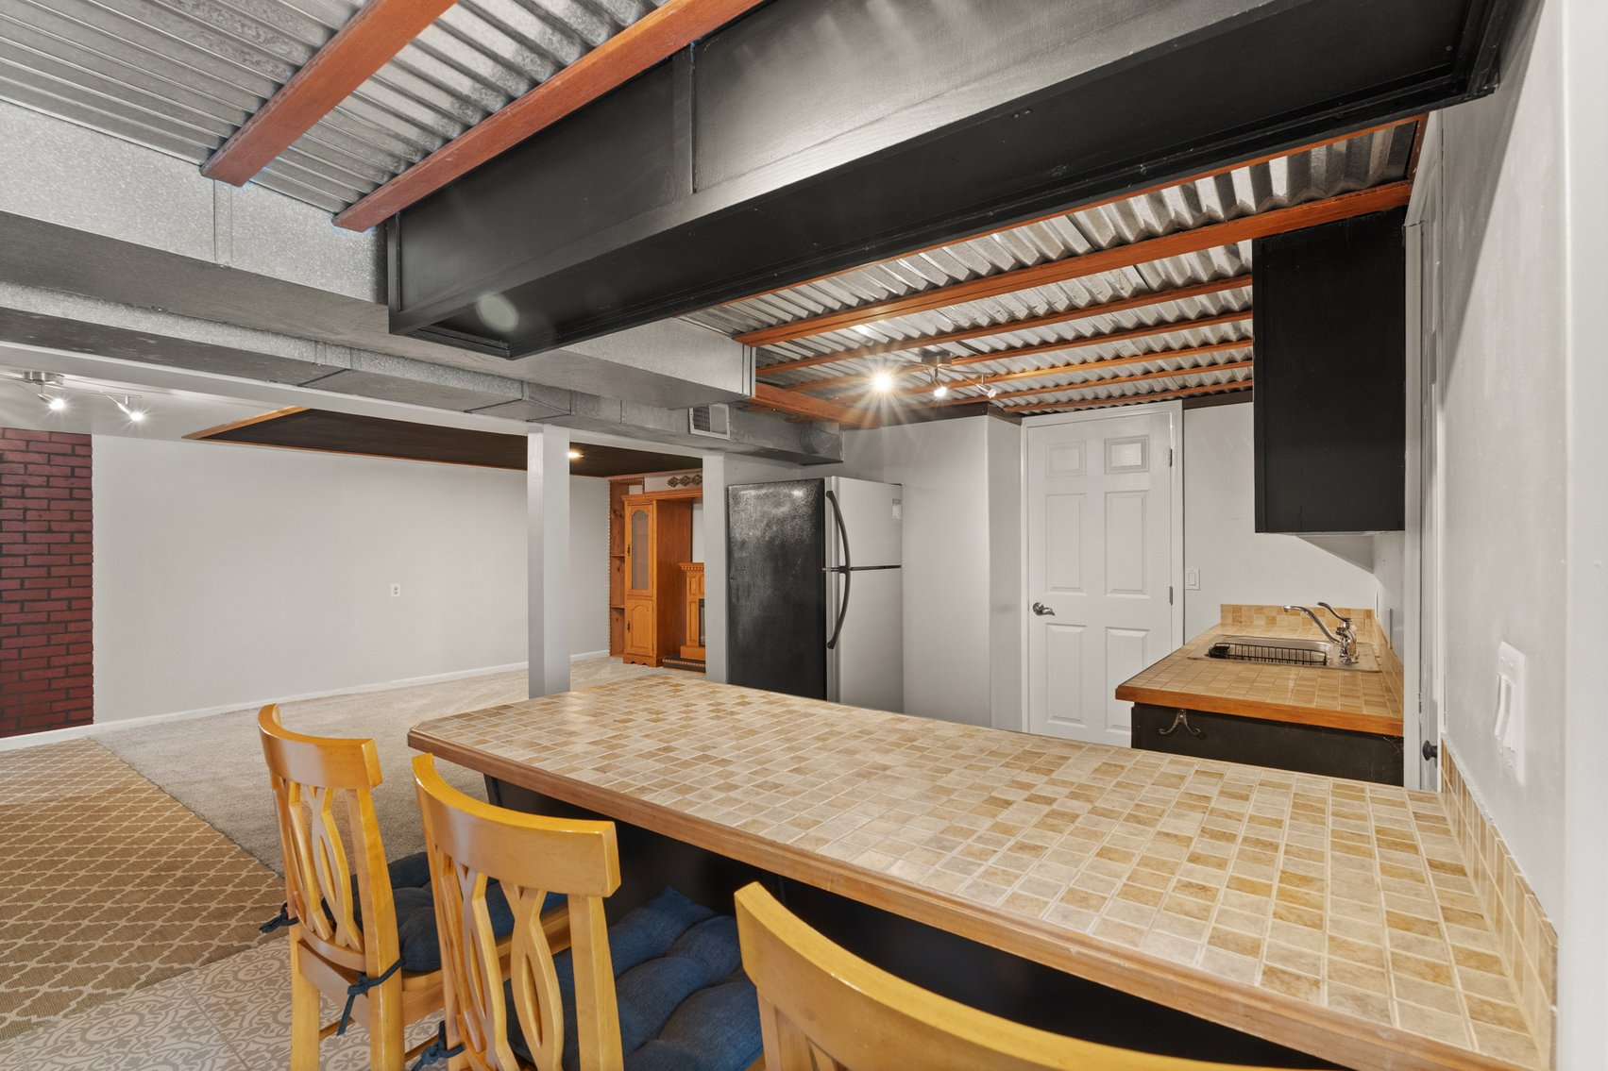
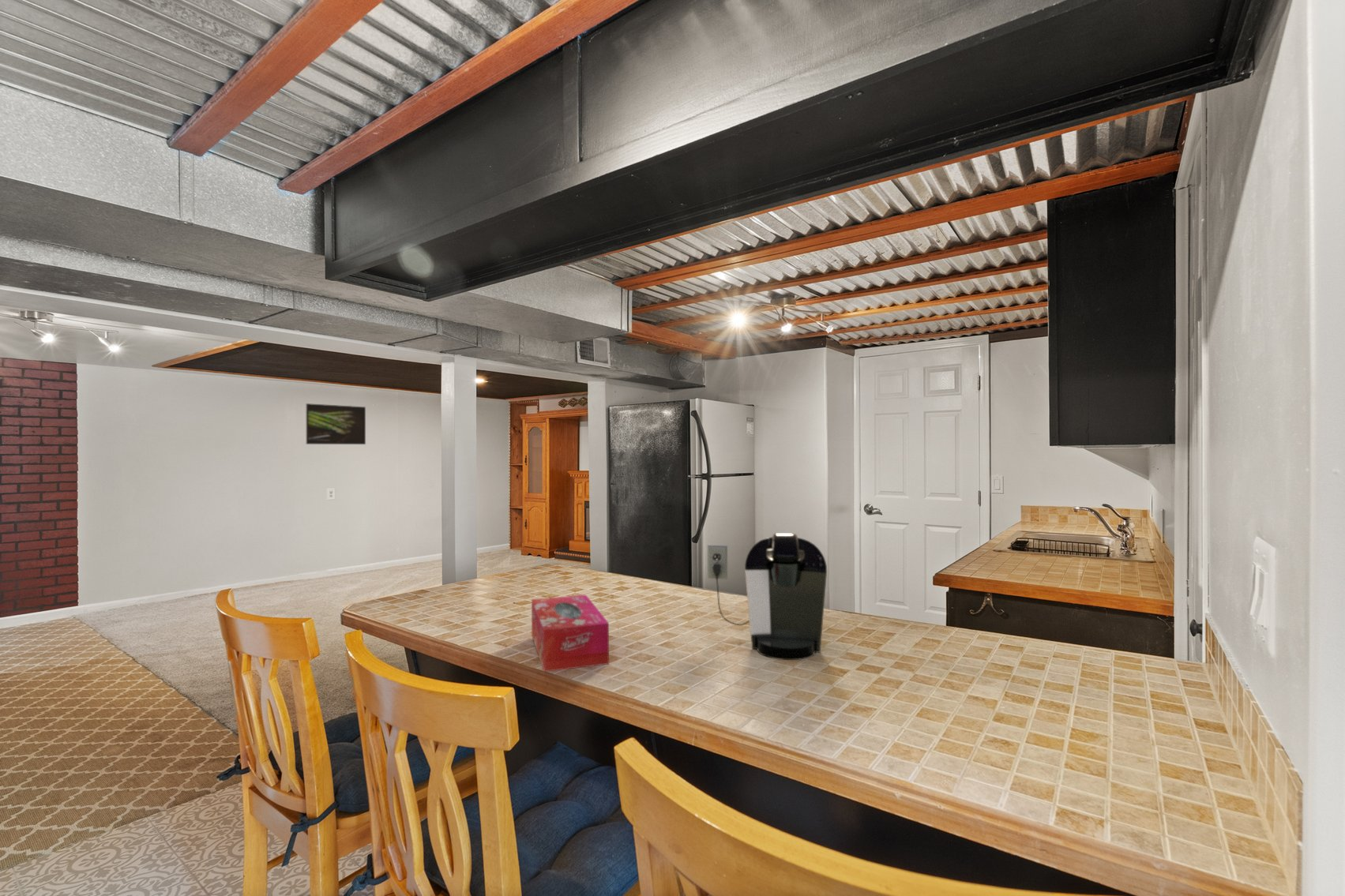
+ tissue box [531,594,610,673]
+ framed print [306,403,366,445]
+ coffee maker [707,532,828,661]
